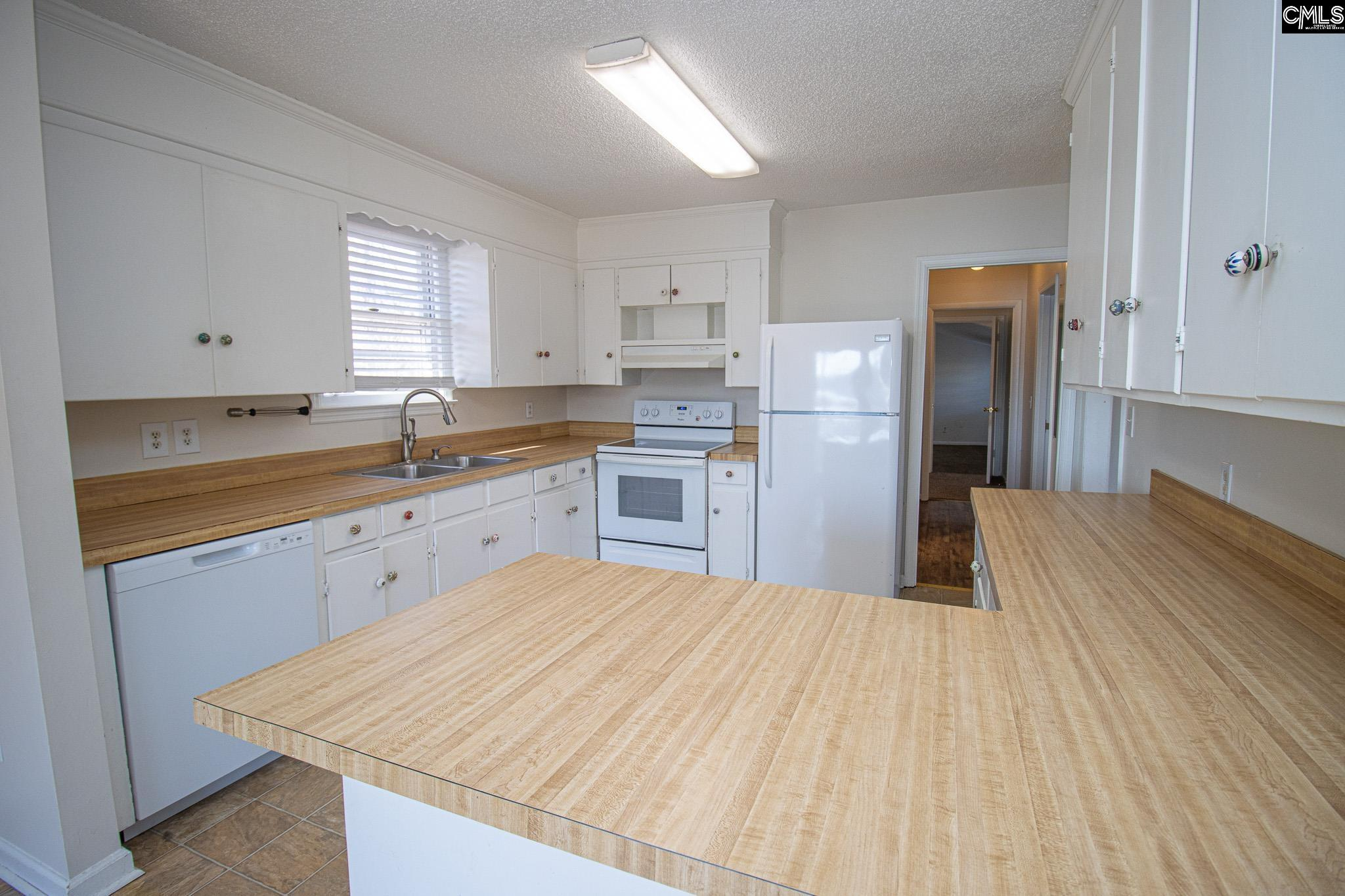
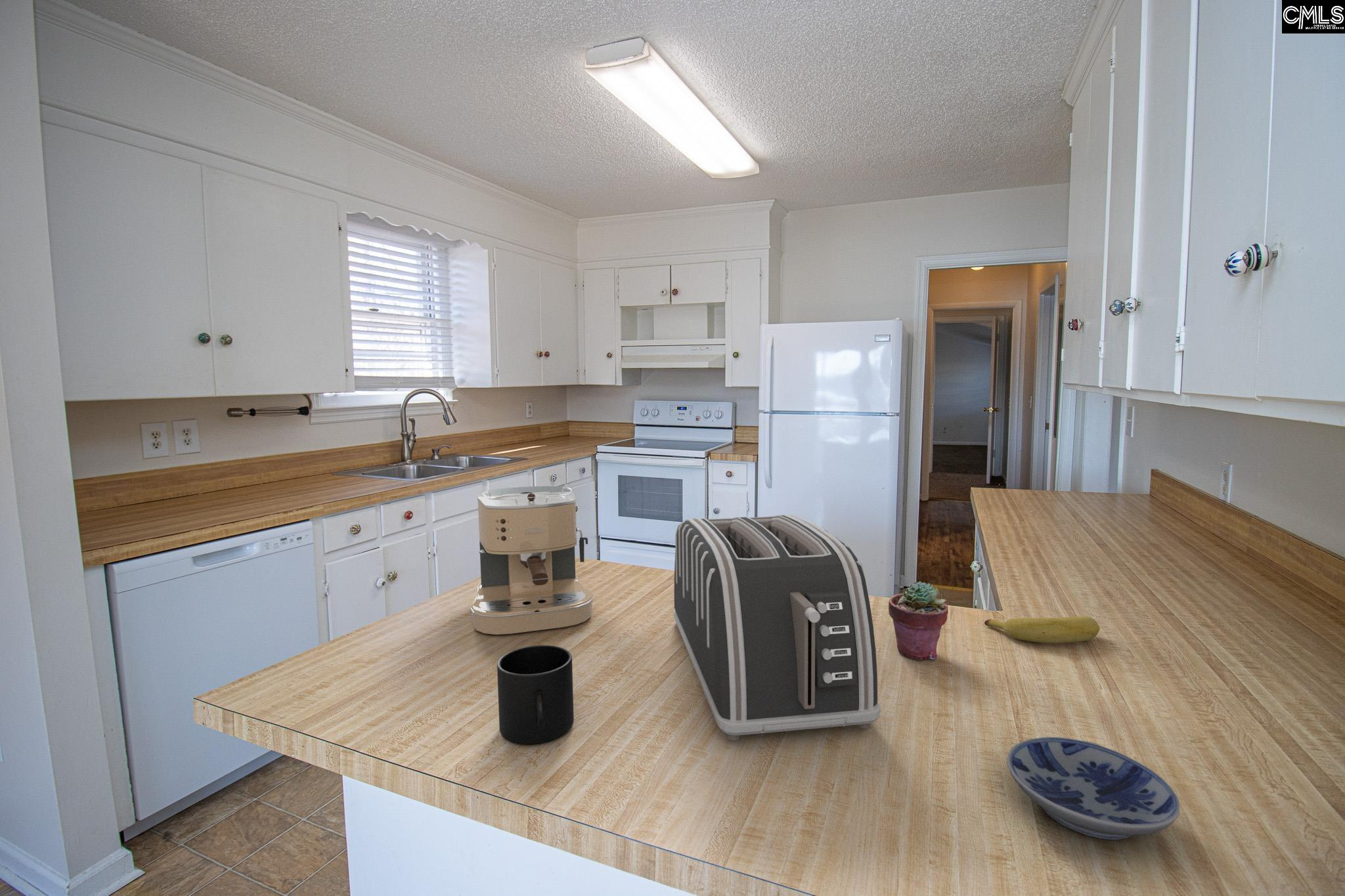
+ mug [496,645,575,746]
+ coffee maker [470,486,594,635]
+ potted succulent [888,581,949,661]
+ banana [984,616,1100,643]
+ bowl [1007,736,1180,840]
+ toaster [673,513,881,741]
